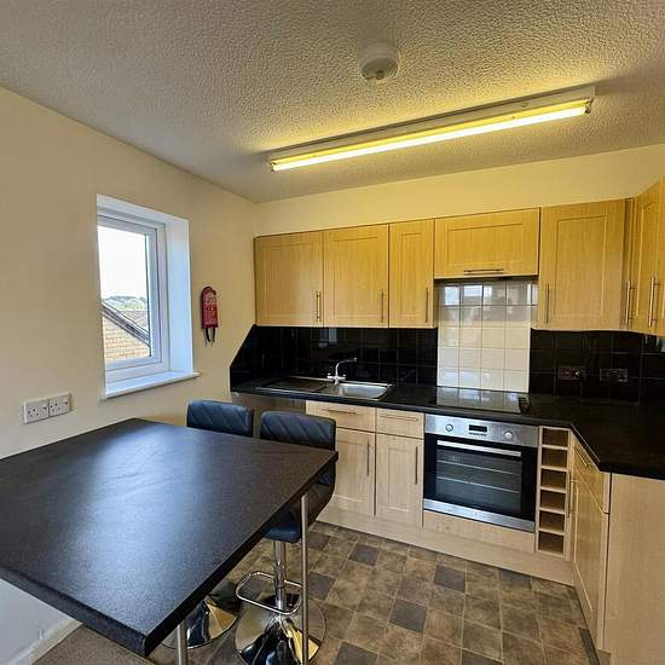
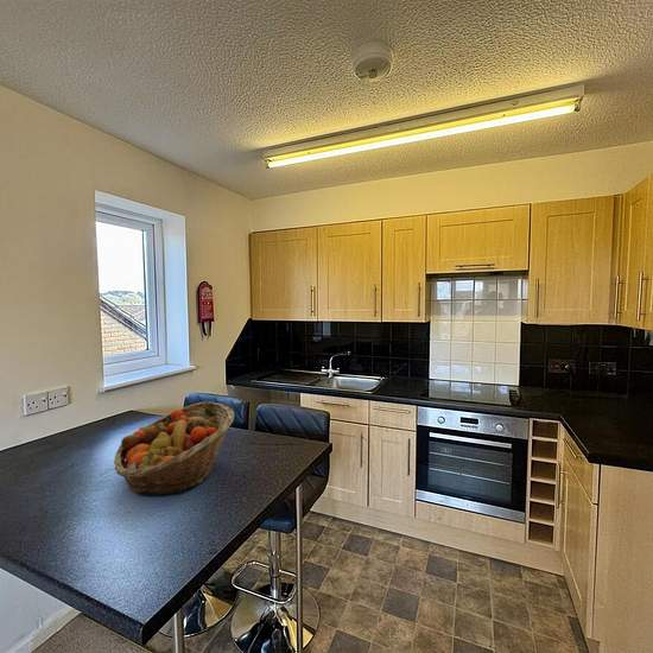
+ fruit basket [113,400,235,496]
